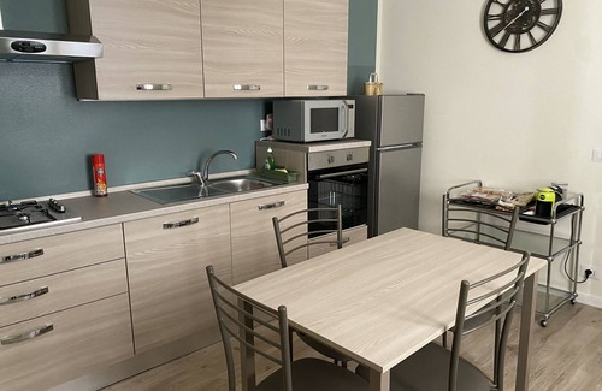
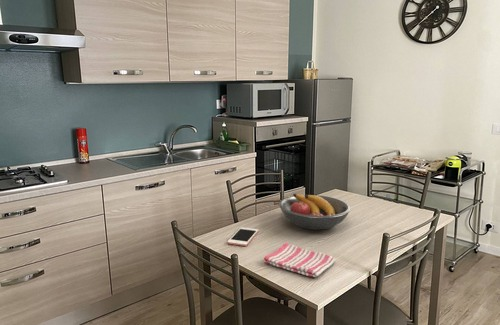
+ dish towel [263,241,336,278]
+ fruit bowl [278,193,352,231]
+ cell phone [226,227,259,247]
